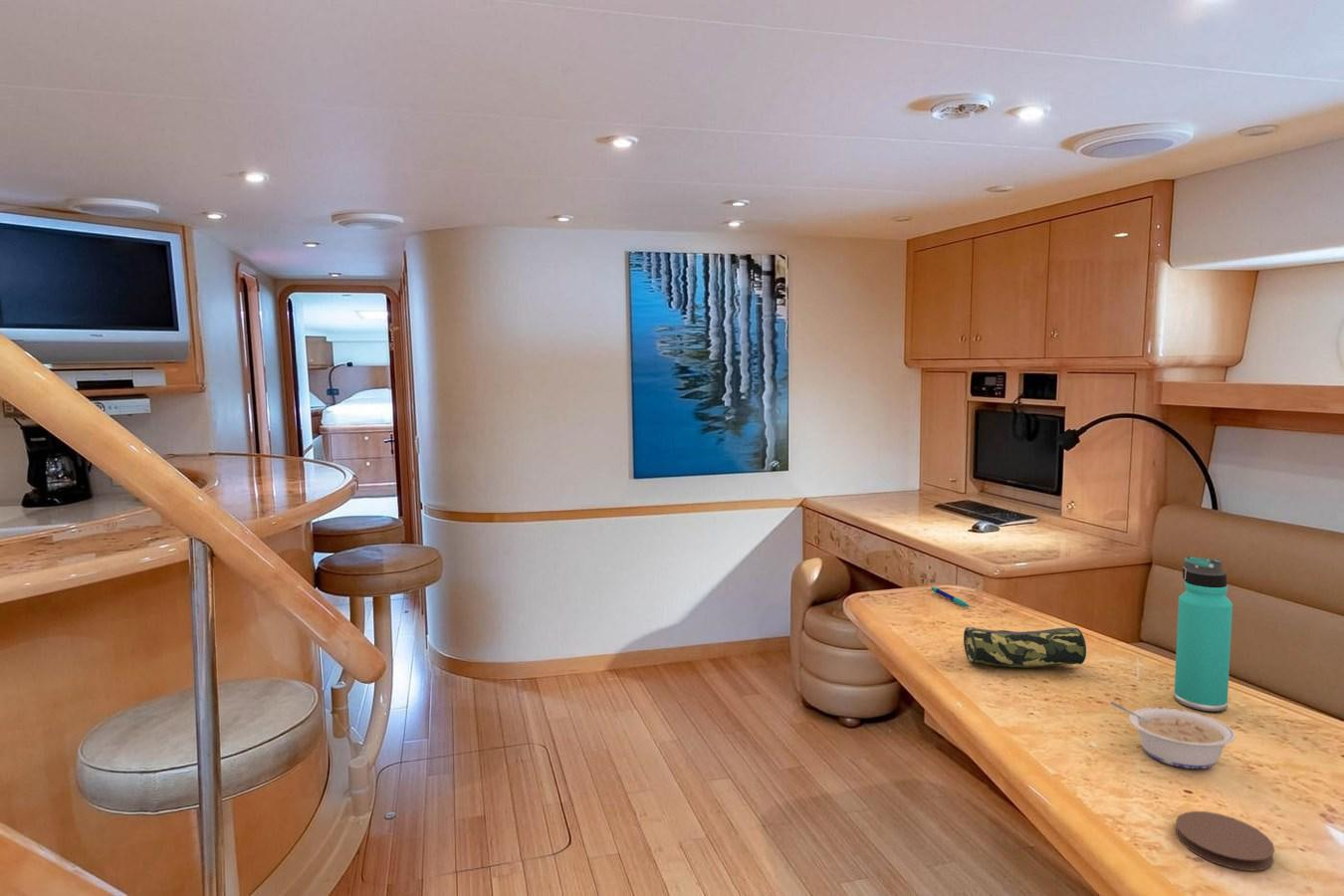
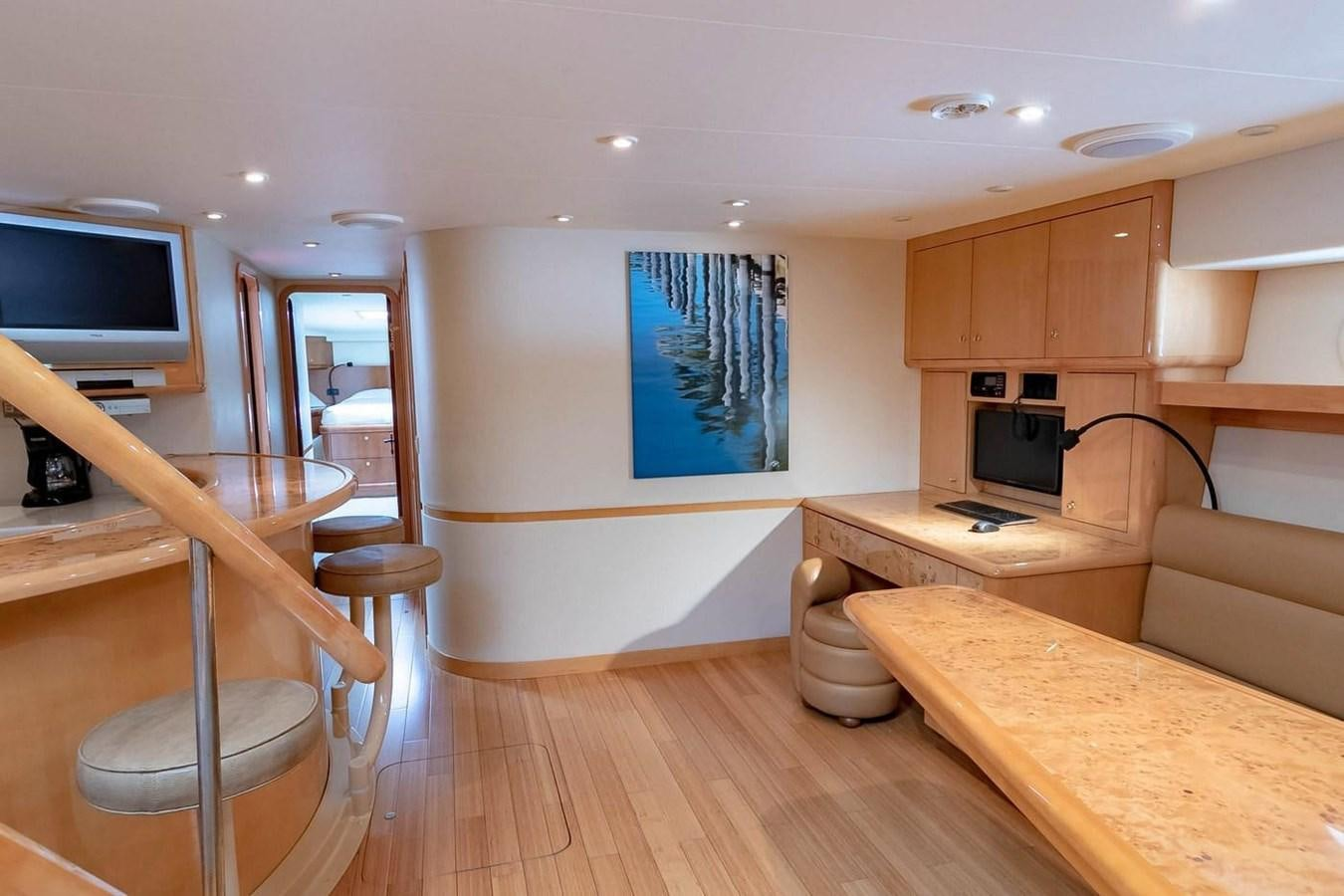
- coaster [1175,810,1275,872]
- legume [1109,701,1236,770]
- pencil case [963,626,1087,669]
- thermos bottle [1173,556,1233,713]
- pen [931,586,971,608]
